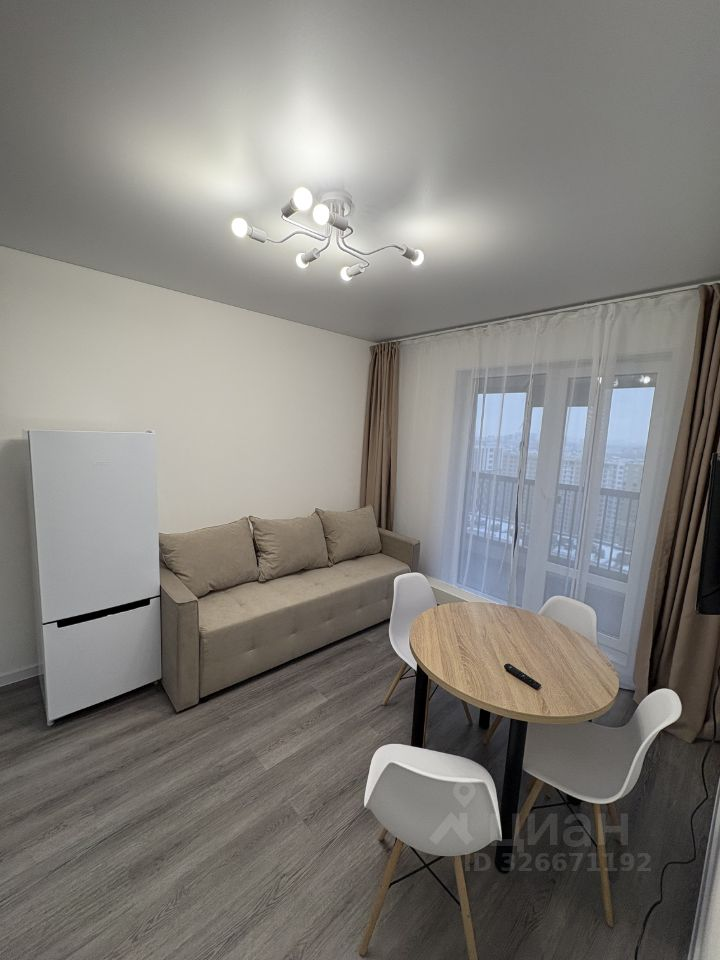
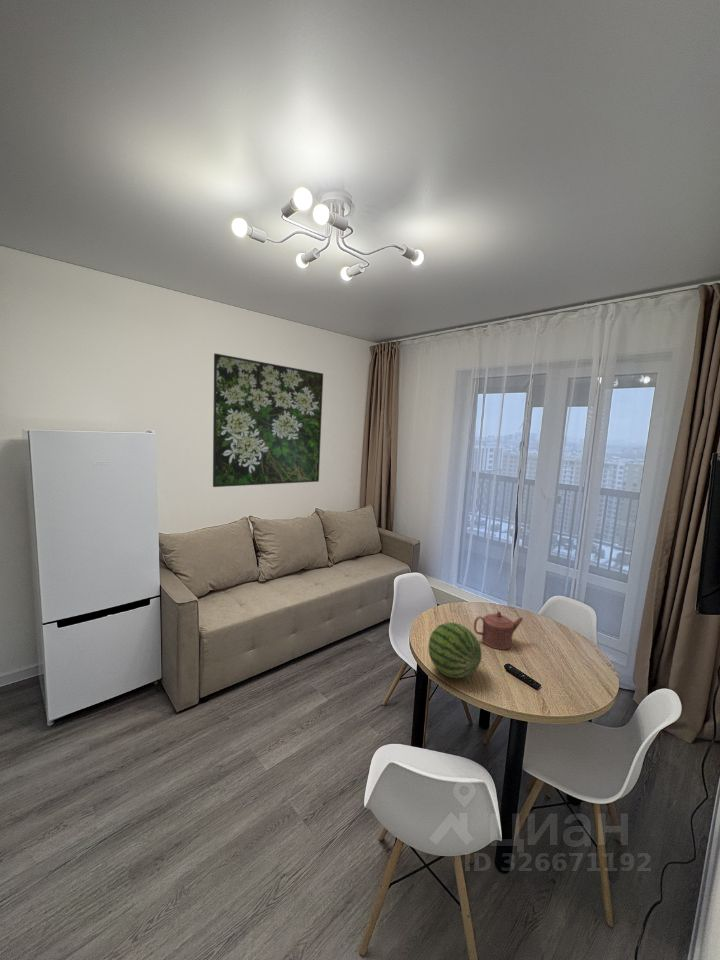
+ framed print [212,352,324,488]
+ teapot [473,610,524,650]
+ fruit [427,621,483,679]
